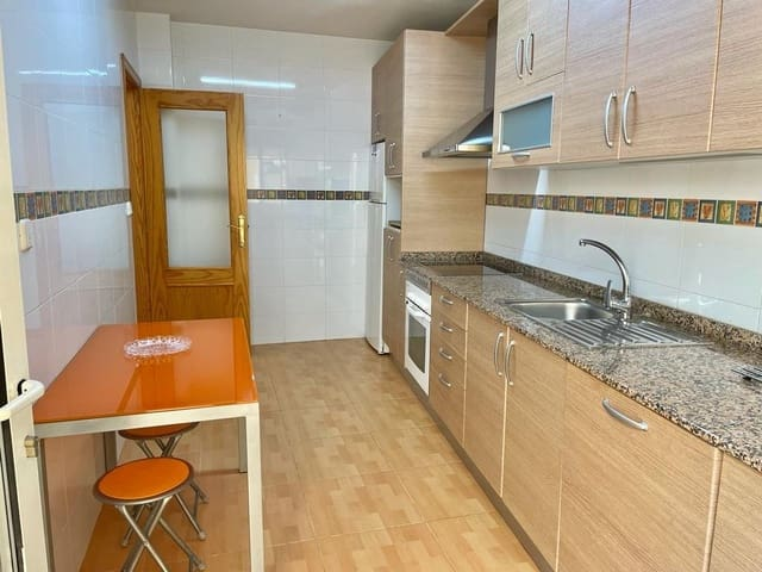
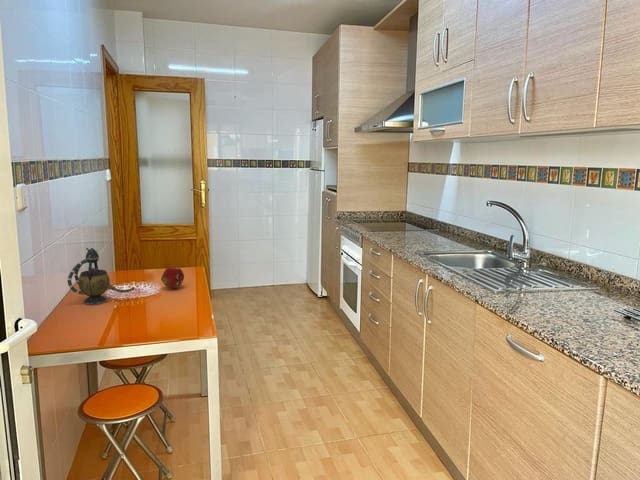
+ teapot [67,247,136,306]
+ fruit [160,267,185,289]
